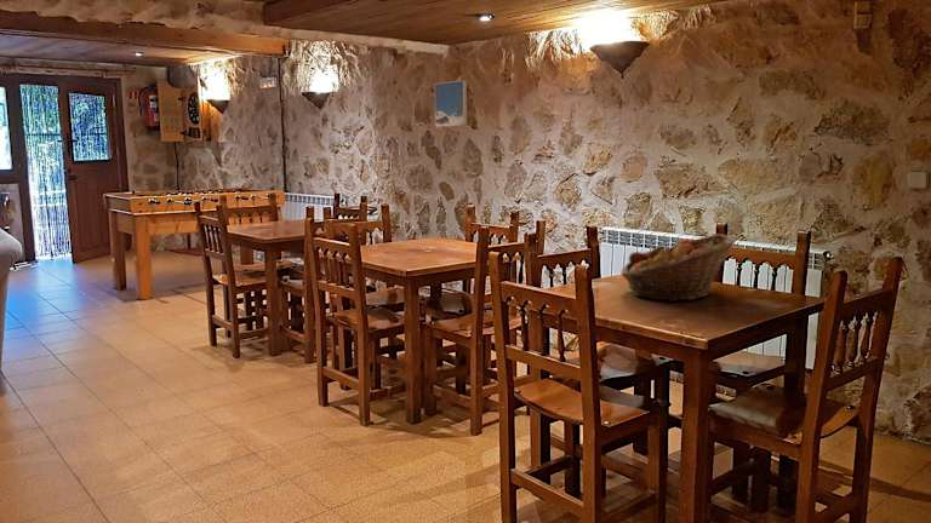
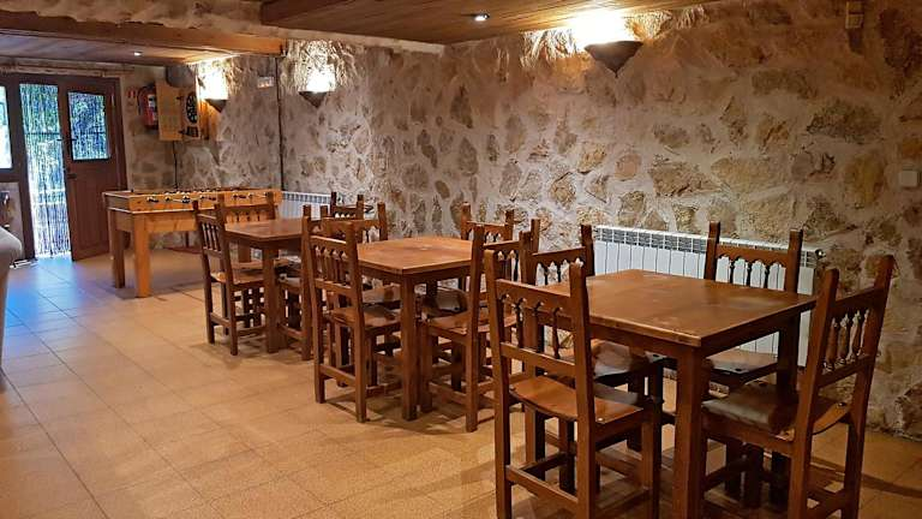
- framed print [434,79,468,128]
- fruit basket [621,232,738,303]
